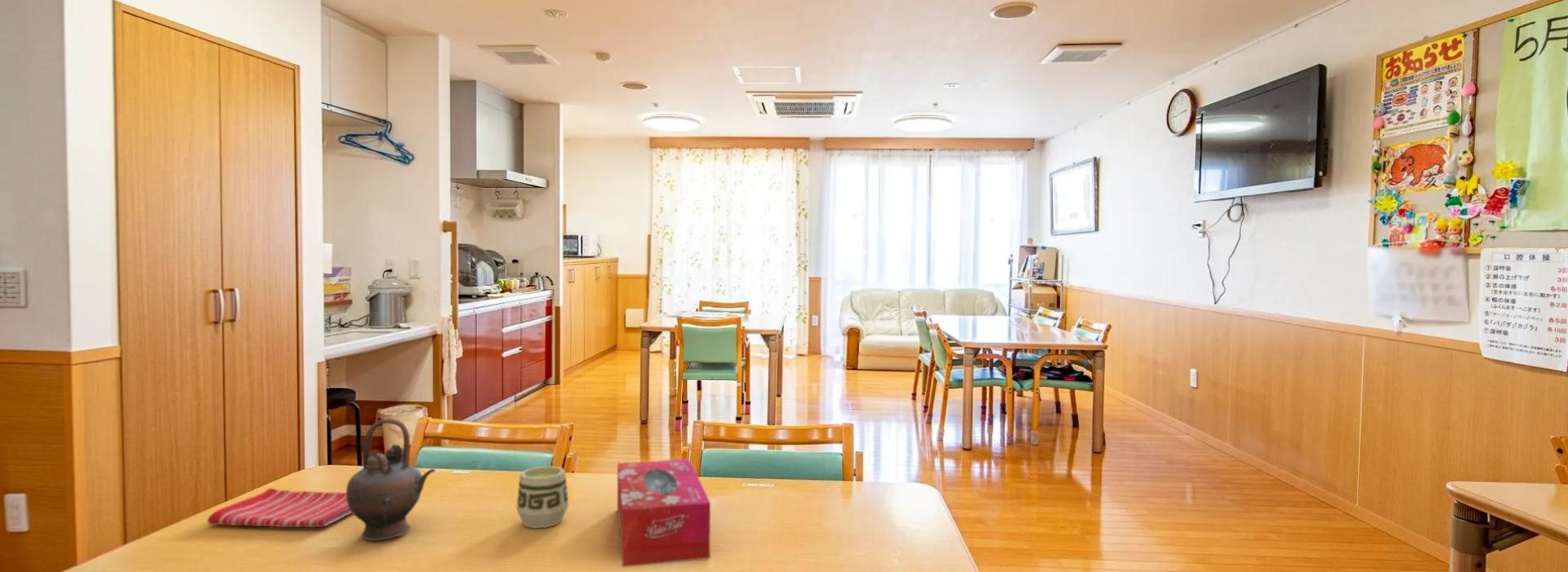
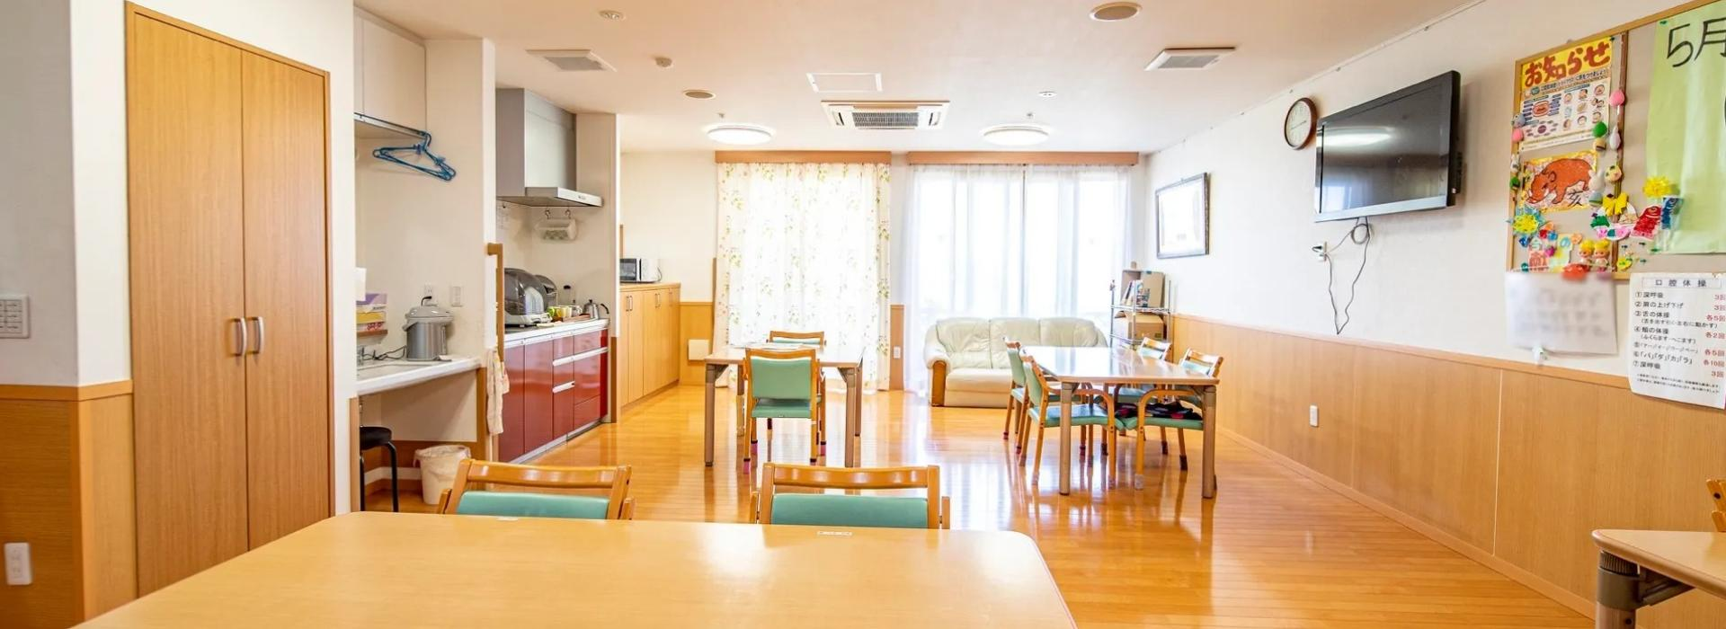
- cup [515,465,569,530]
- dish towel [207,487,352,528]
- tissue box [617,458,711,568]
- teapot [345,418,436,541]
